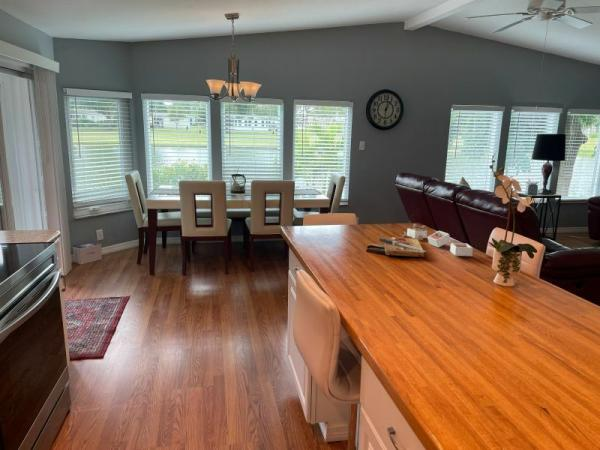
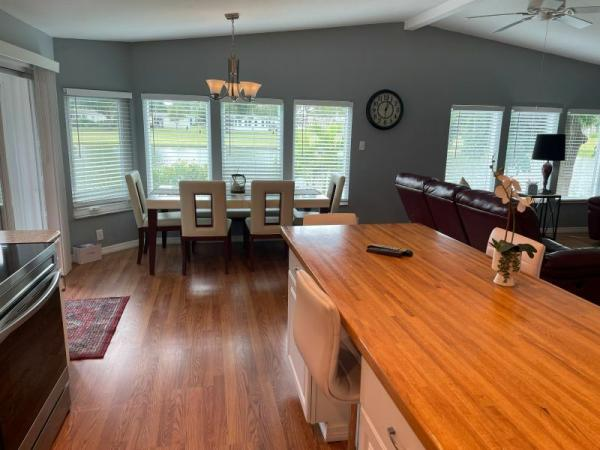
- cutting board [378,222,474,258]
